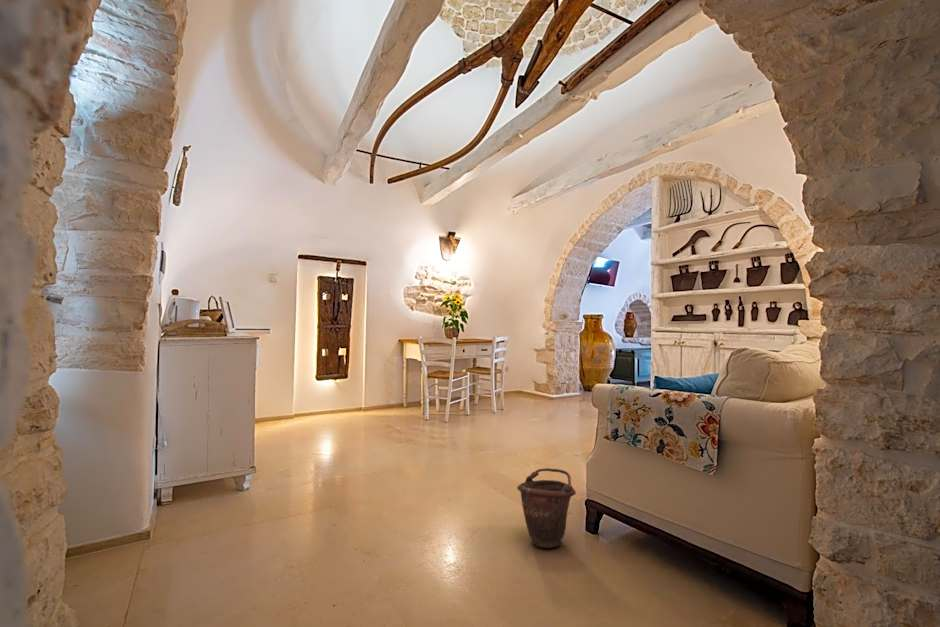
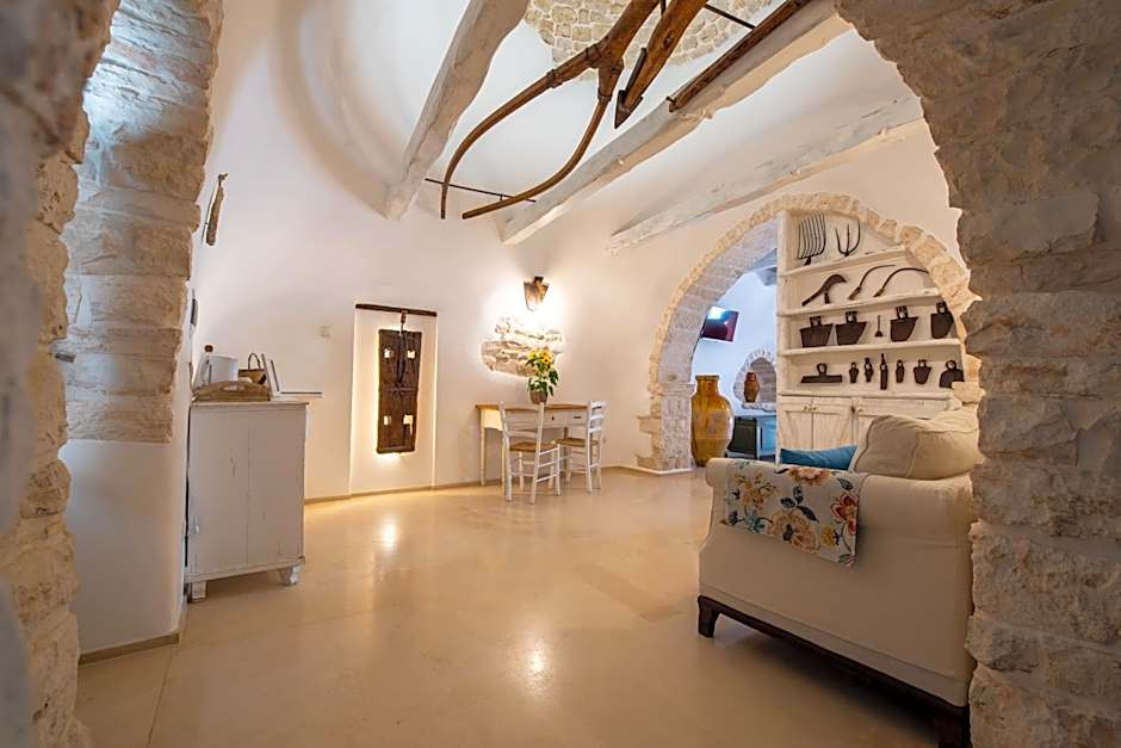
- bucket [516,467,577,549]
